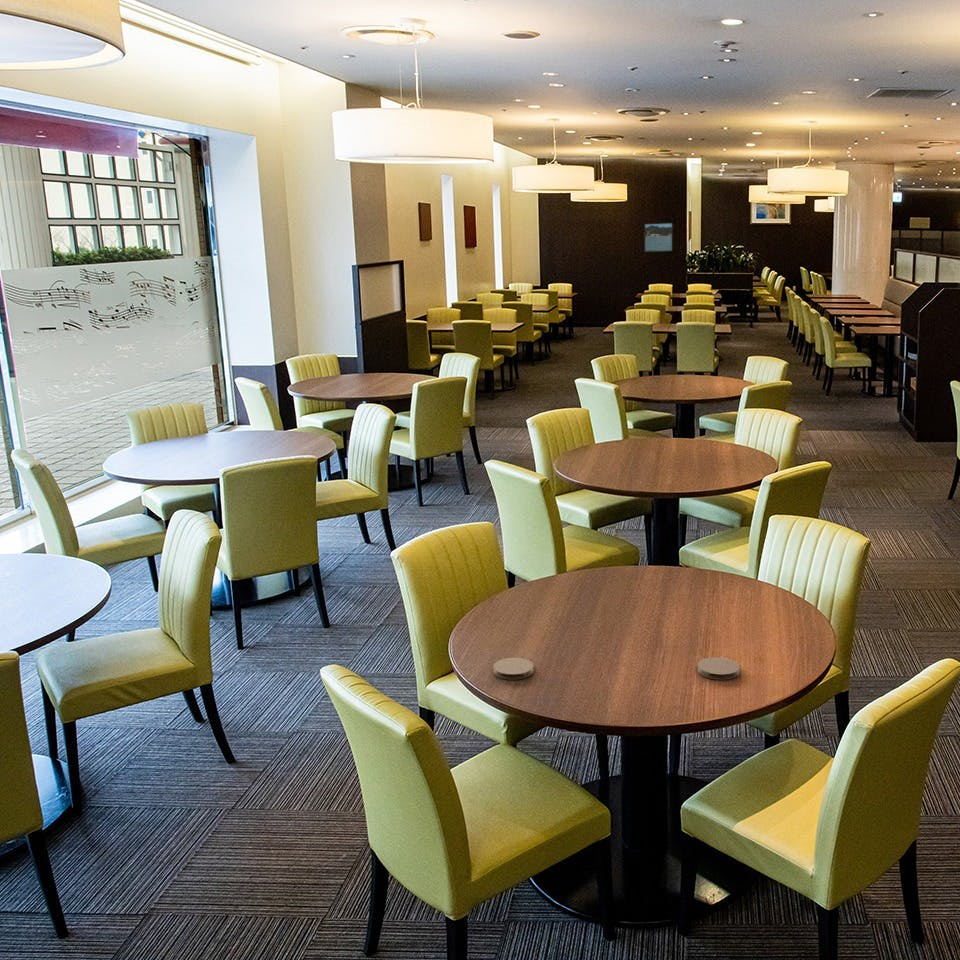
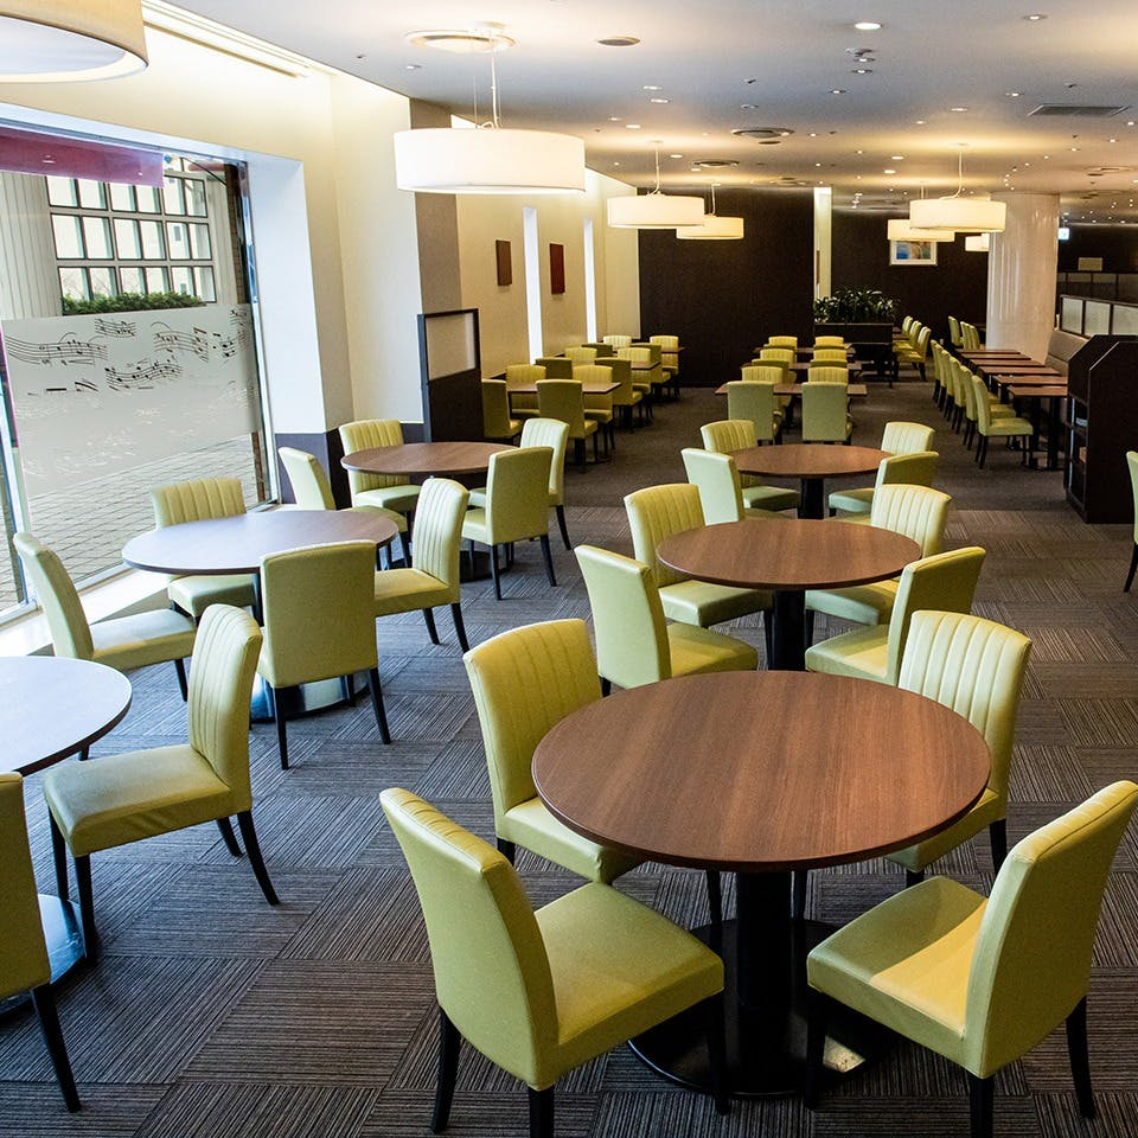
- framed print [643,222,674,253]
- coaster [492,657,534,680]
- coaster [697,656,741,681]
